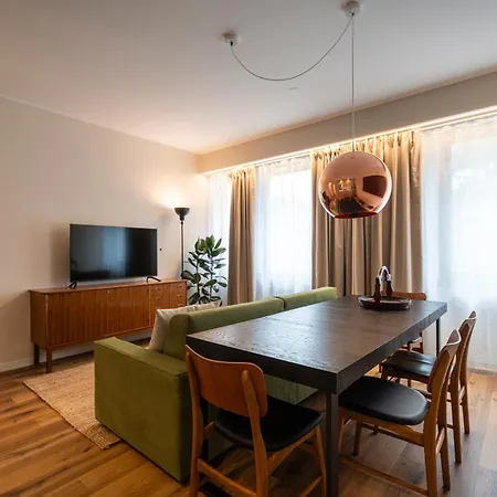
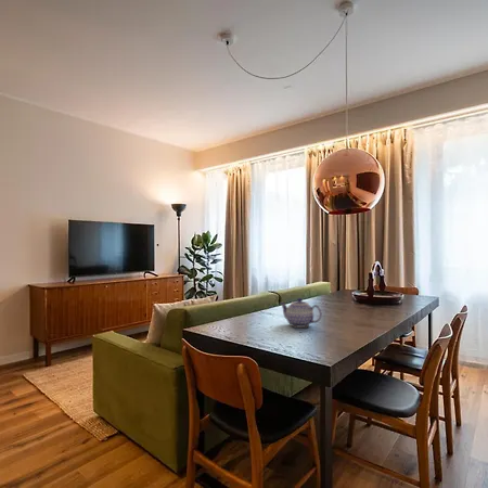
+ teapot [279,297,323,329]
